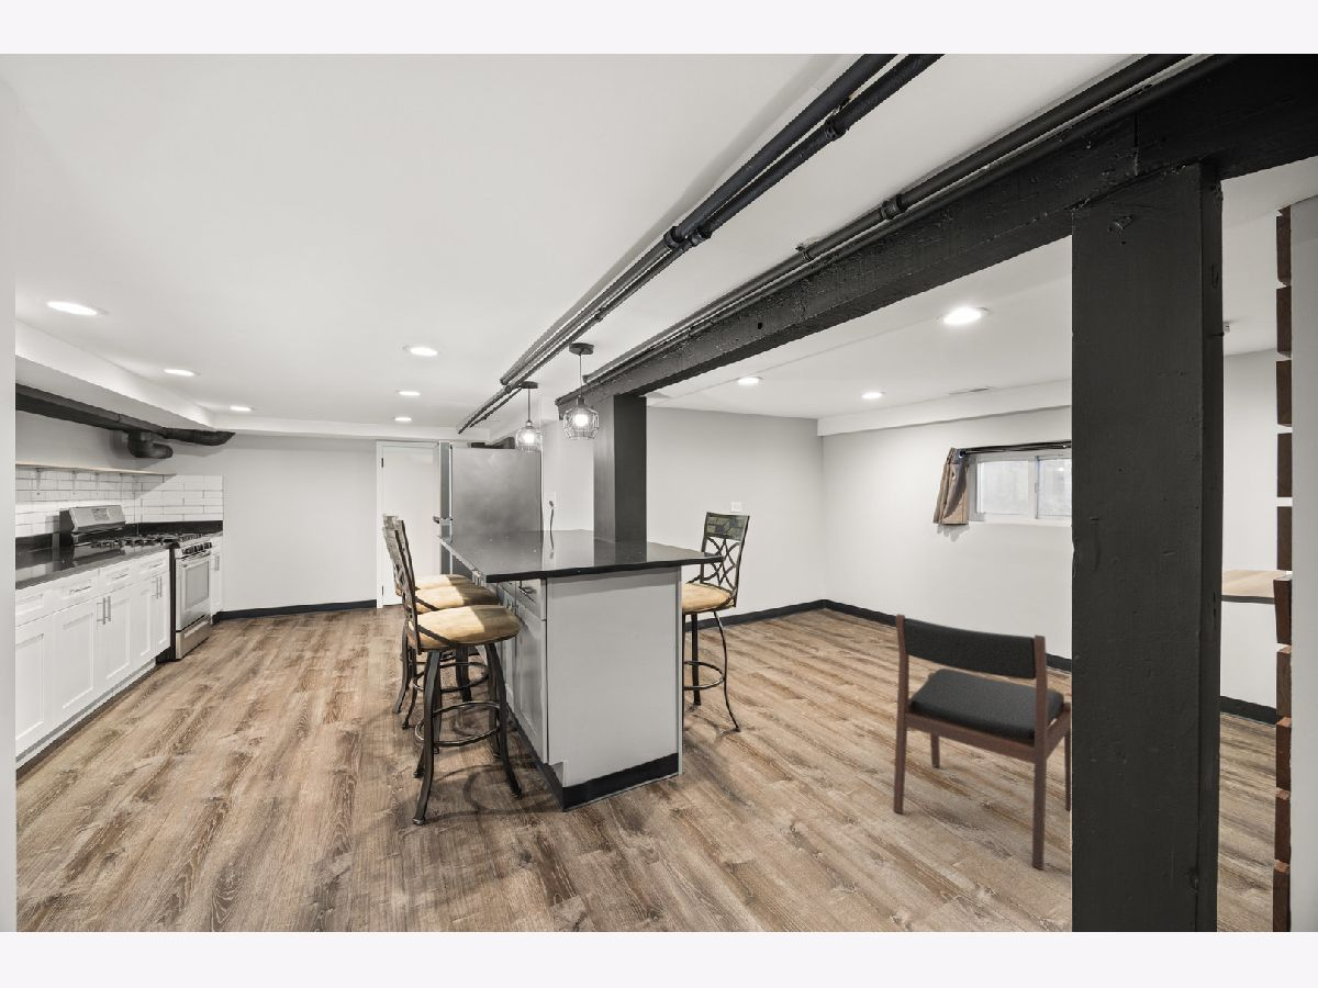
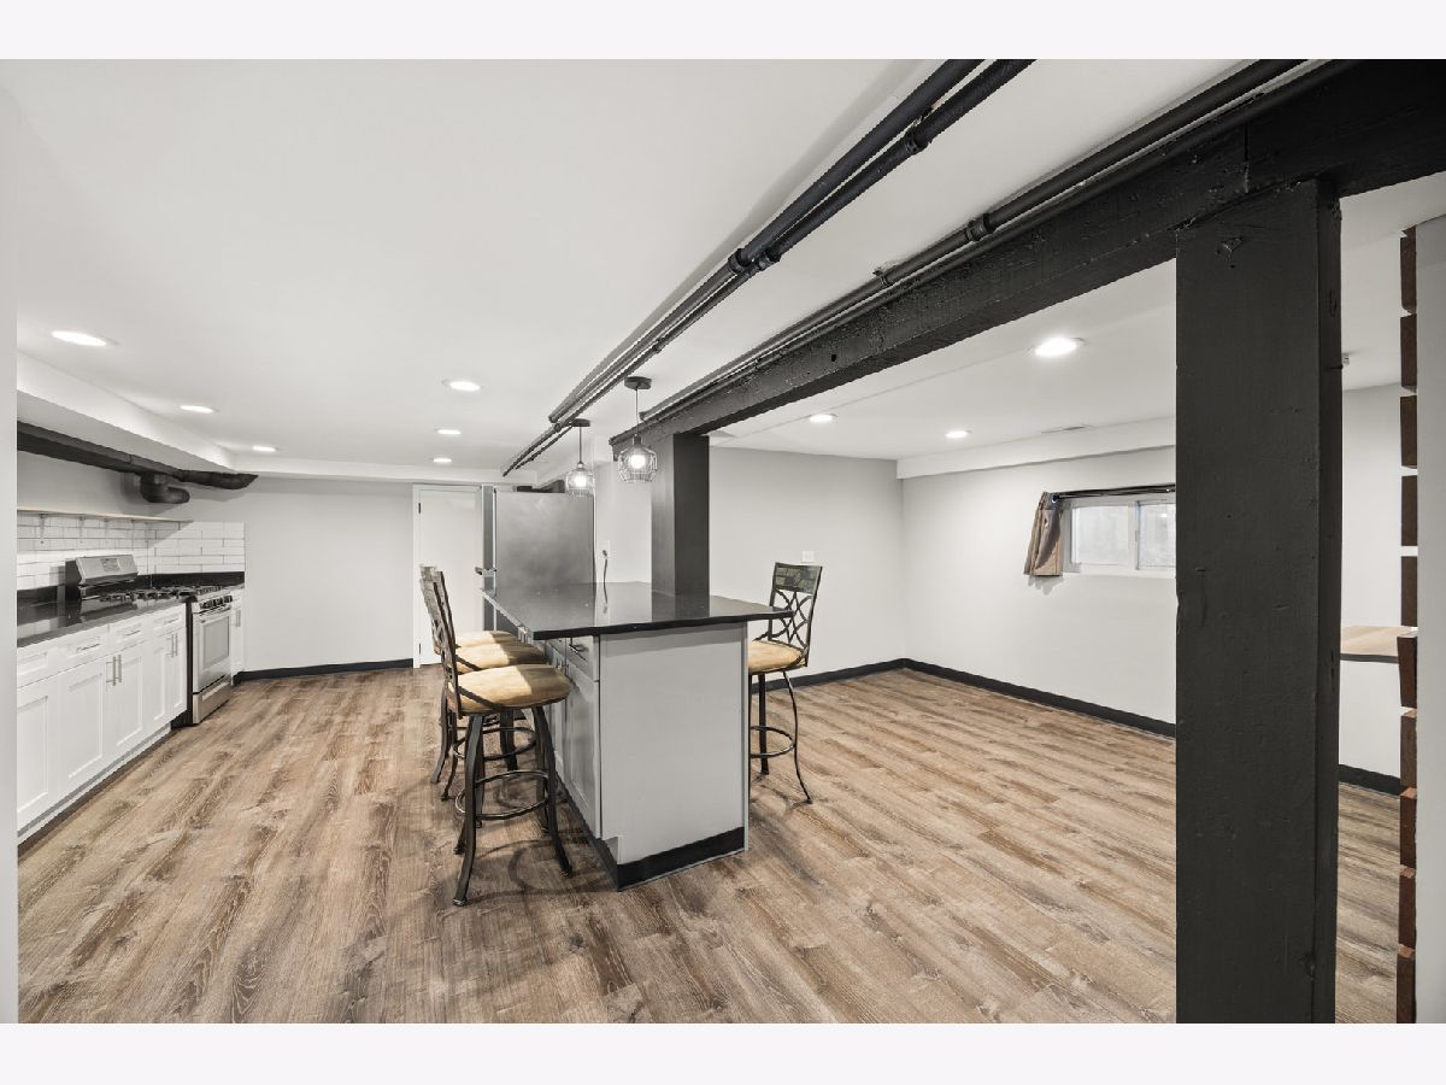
- dining chair [892,613,1072,872]
